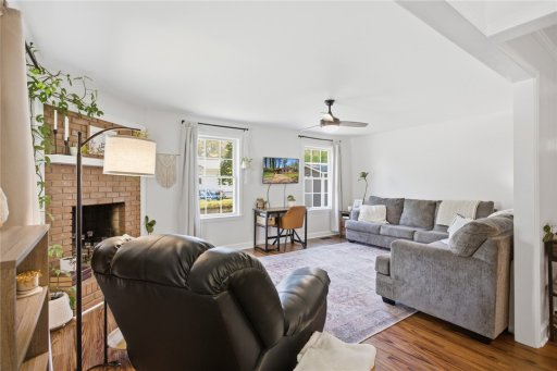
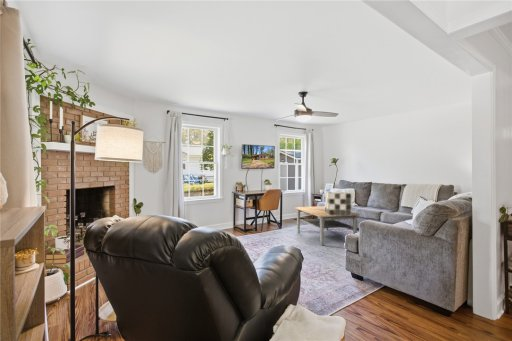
+ decorative cube [324,191,352,215]
+ coffee table [294,205,361,246]
